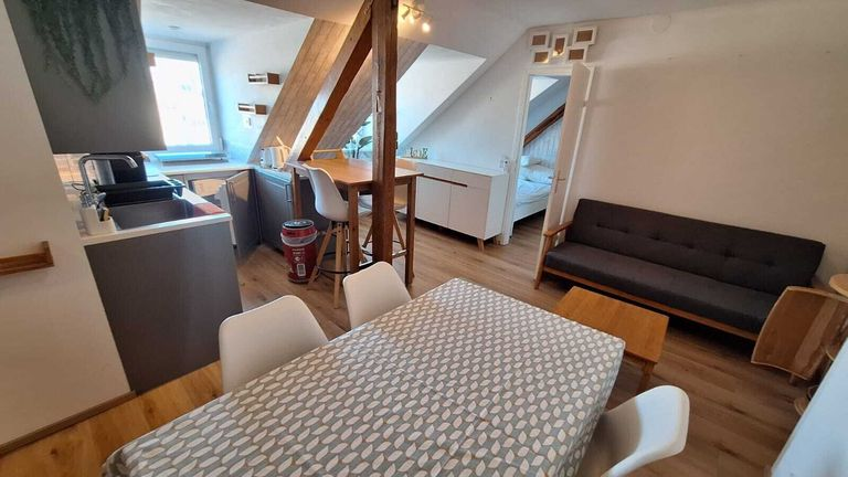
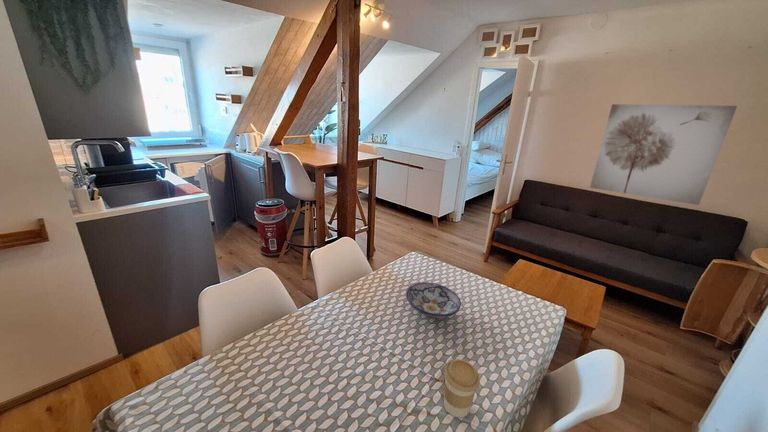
+ wall art [589,103,738,206]
+ coffee cup [443,358,481,419]
+ bowl [405,281,462,319]
